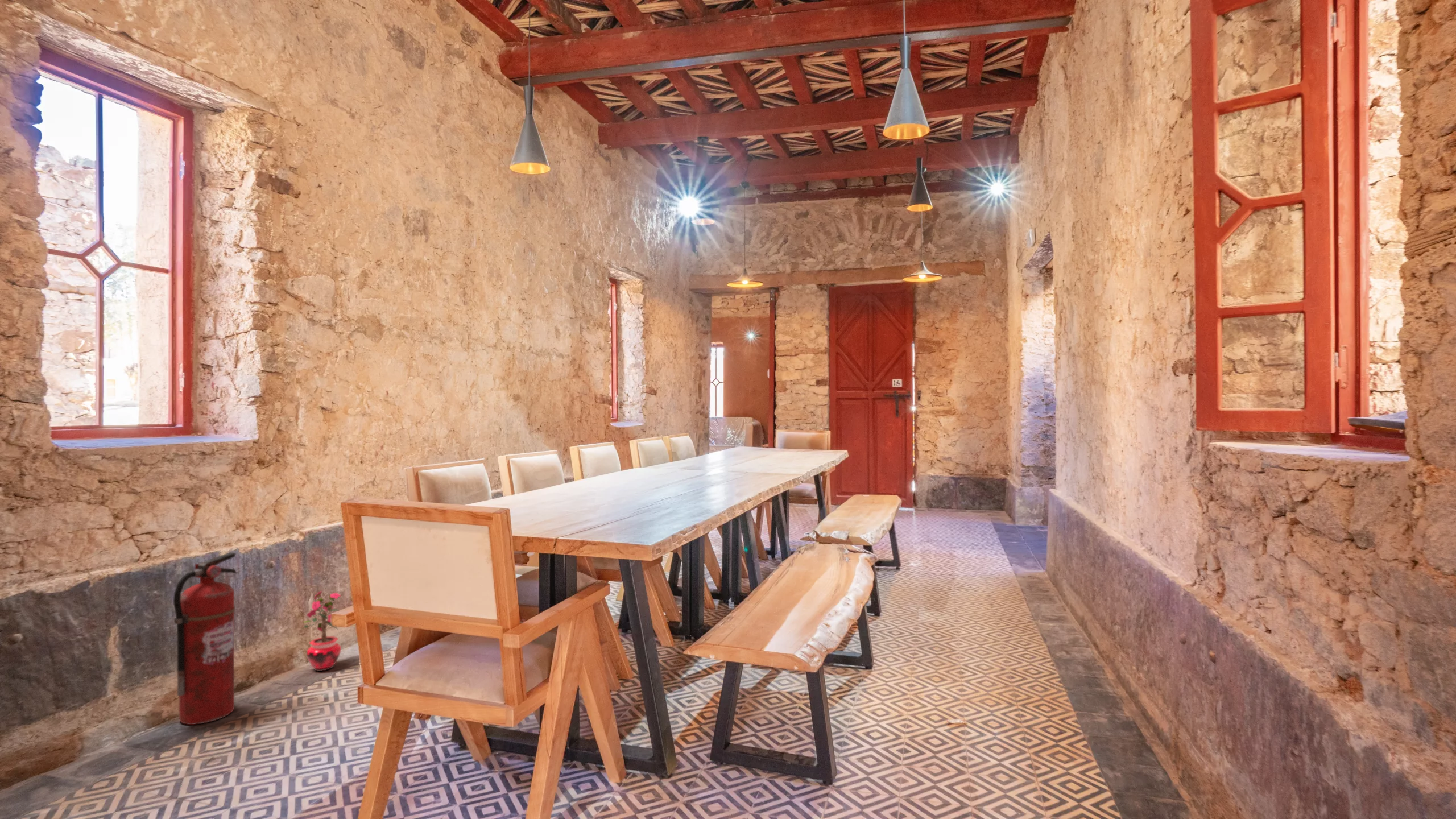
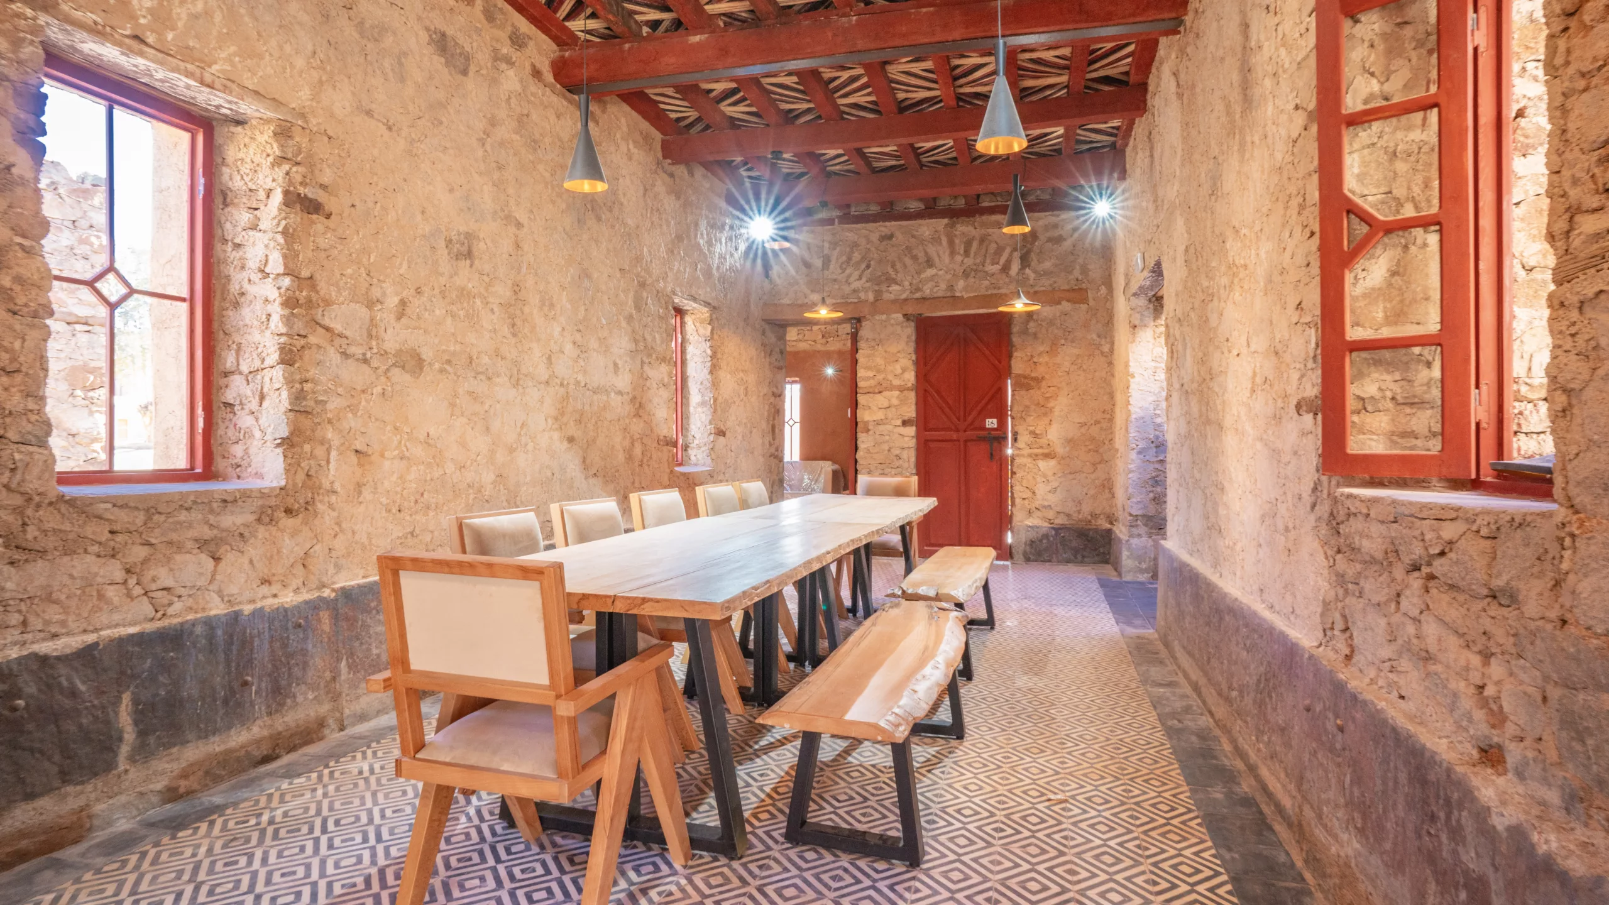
- fire extinguisher [173,552,237,725]
- potted plant [300,590,342,672]
